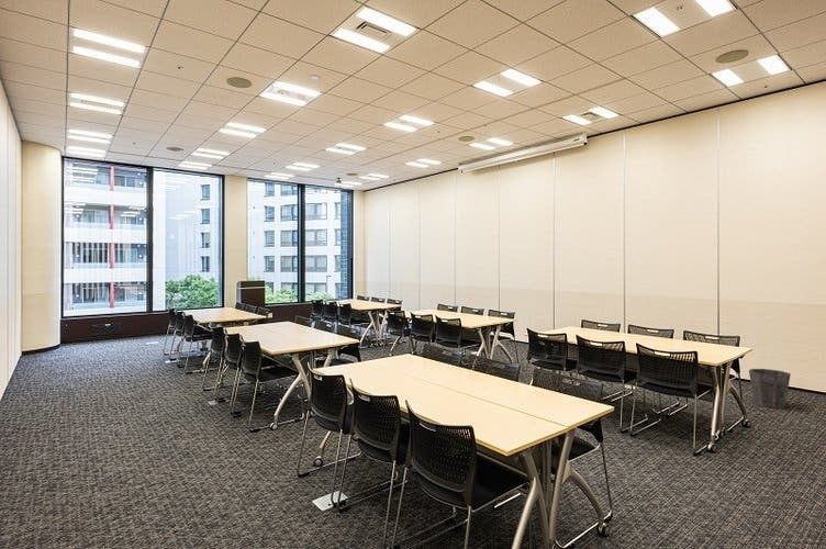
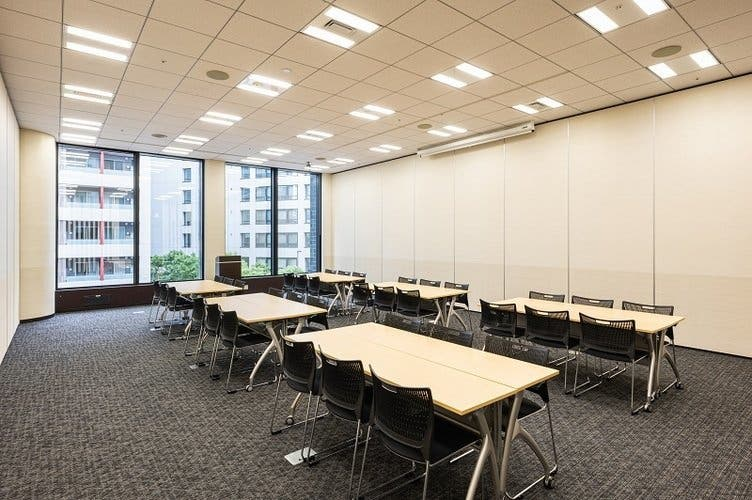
- waste bin [748,368,792,410]
